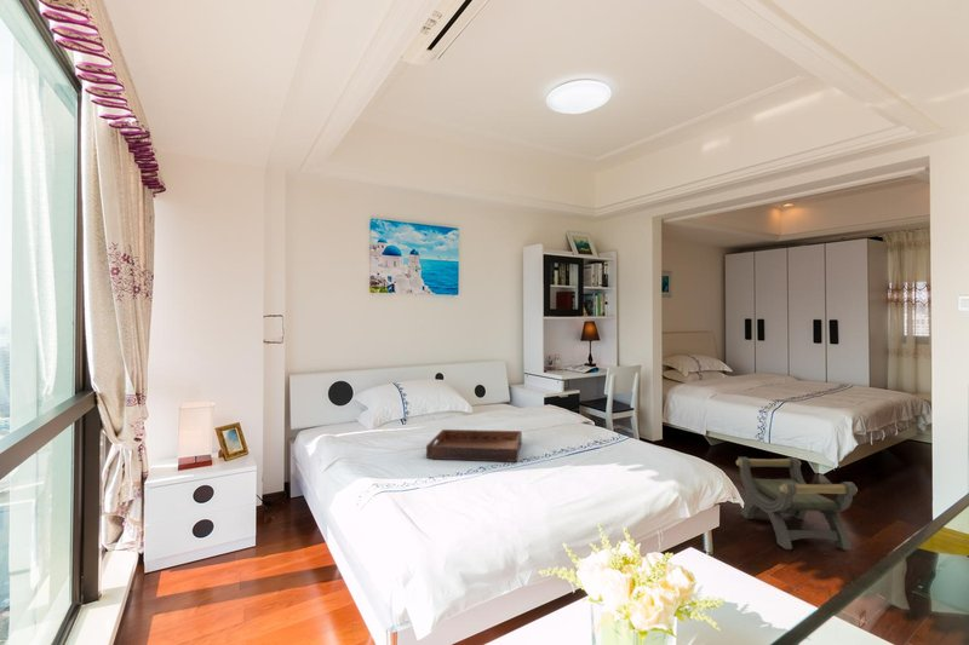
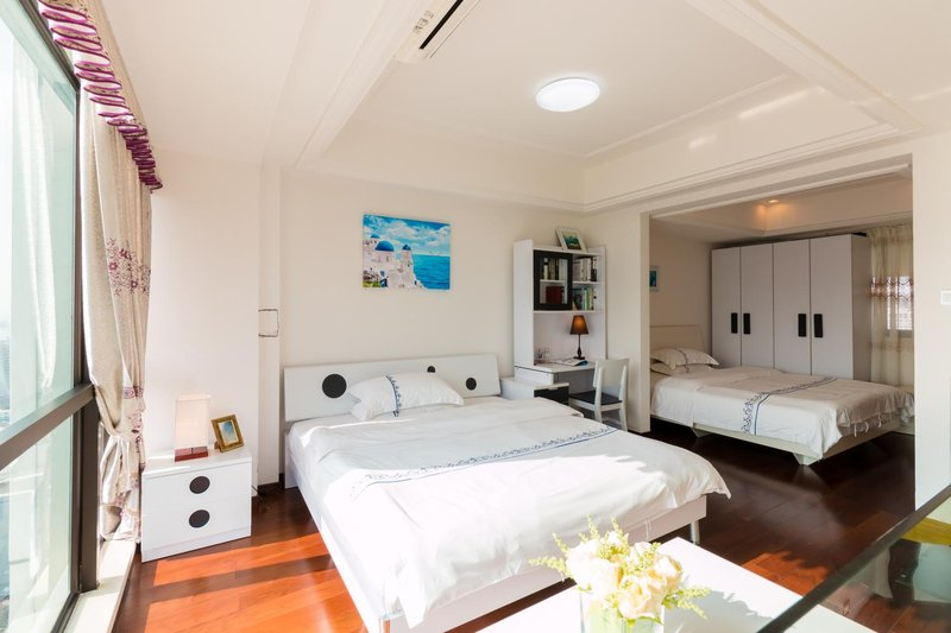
- stool [735,456,859,552]
- serving tray [425,428,523,463]
